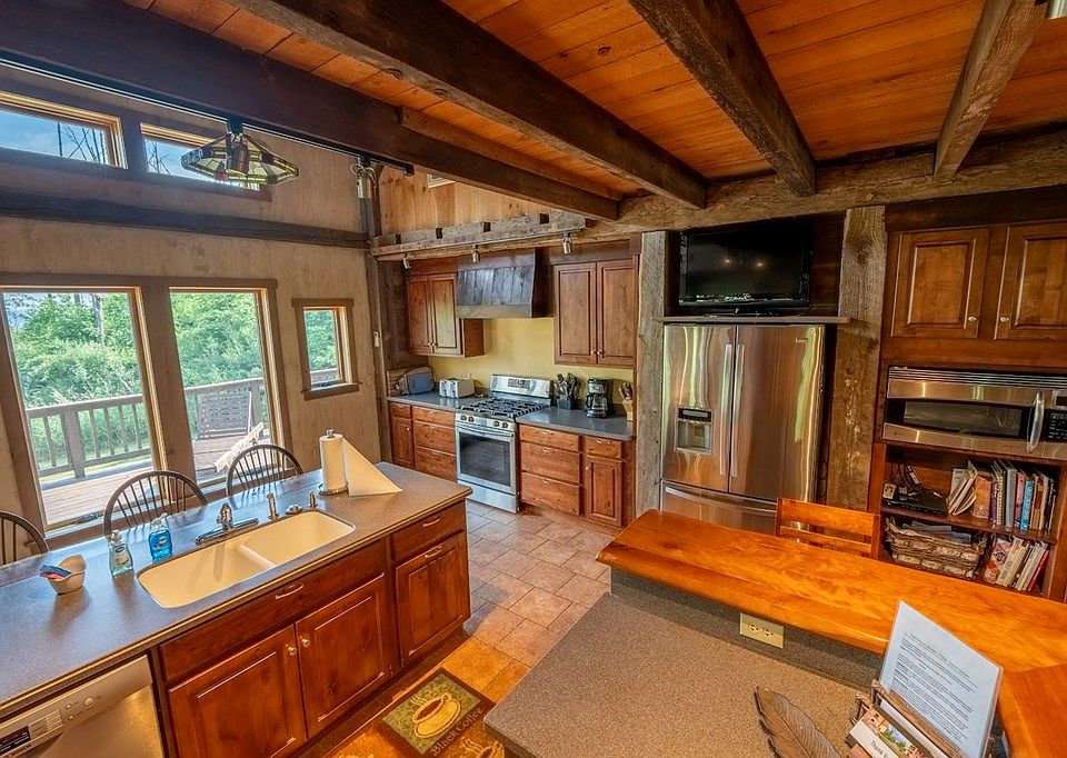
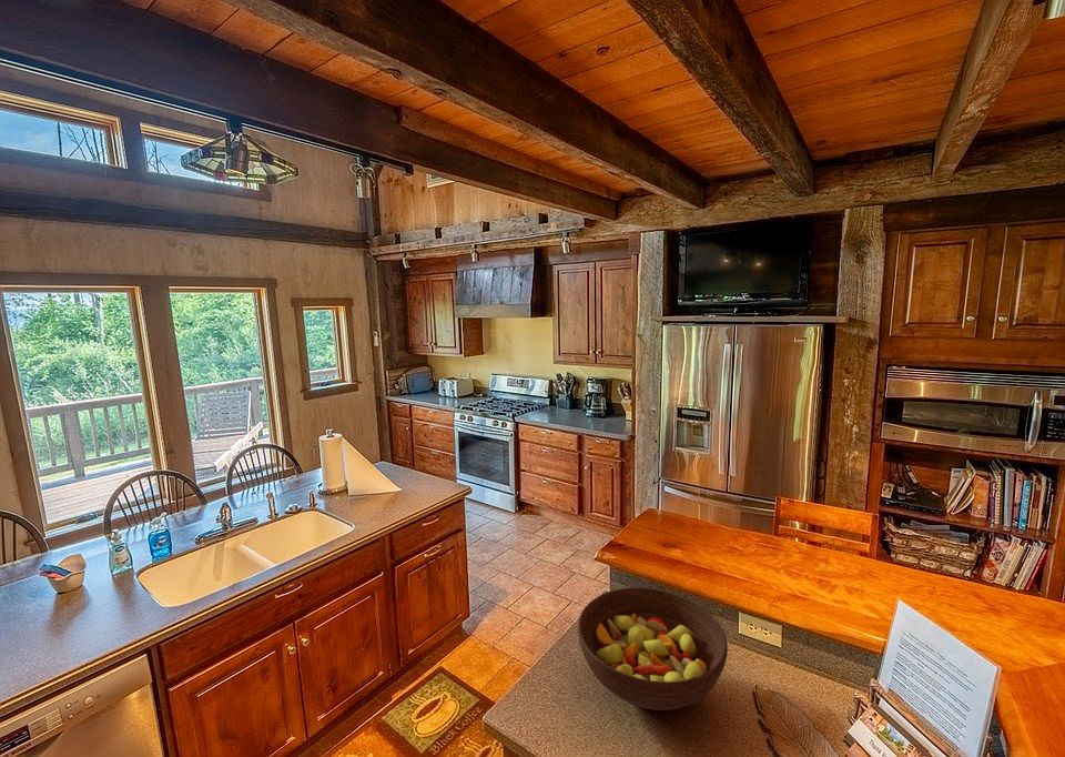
+ fruit bowl [577,586,729,711]
